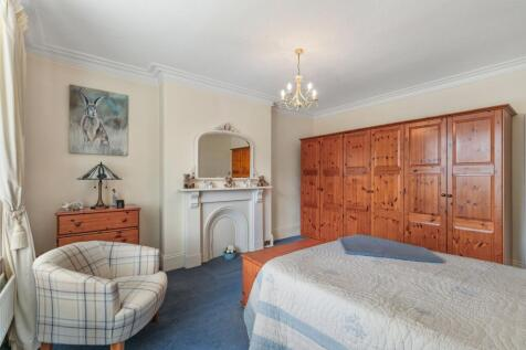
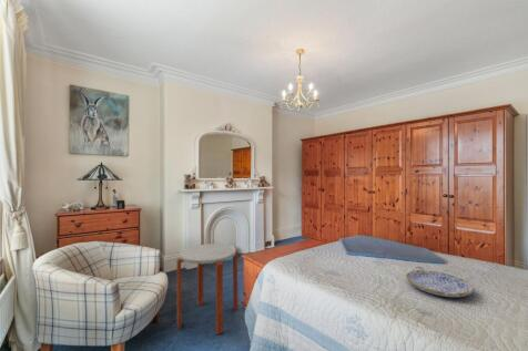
+ serving tray [405,265,475,298]
+ side table [175,242,238,335]
